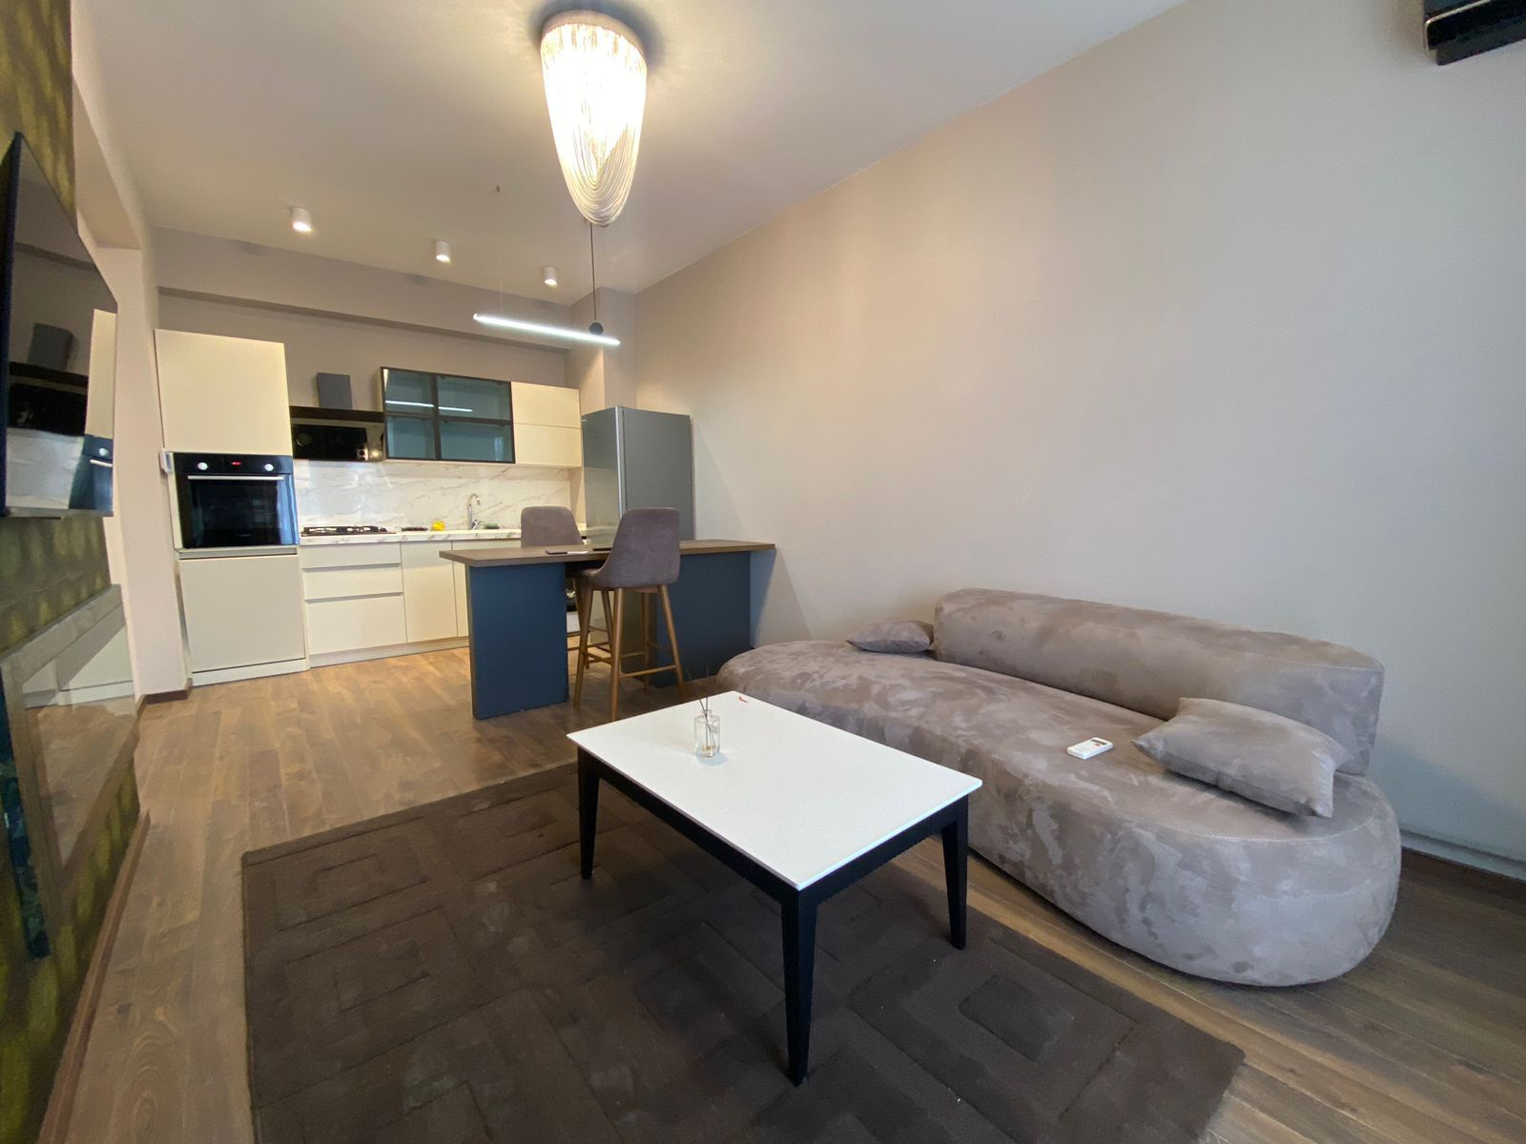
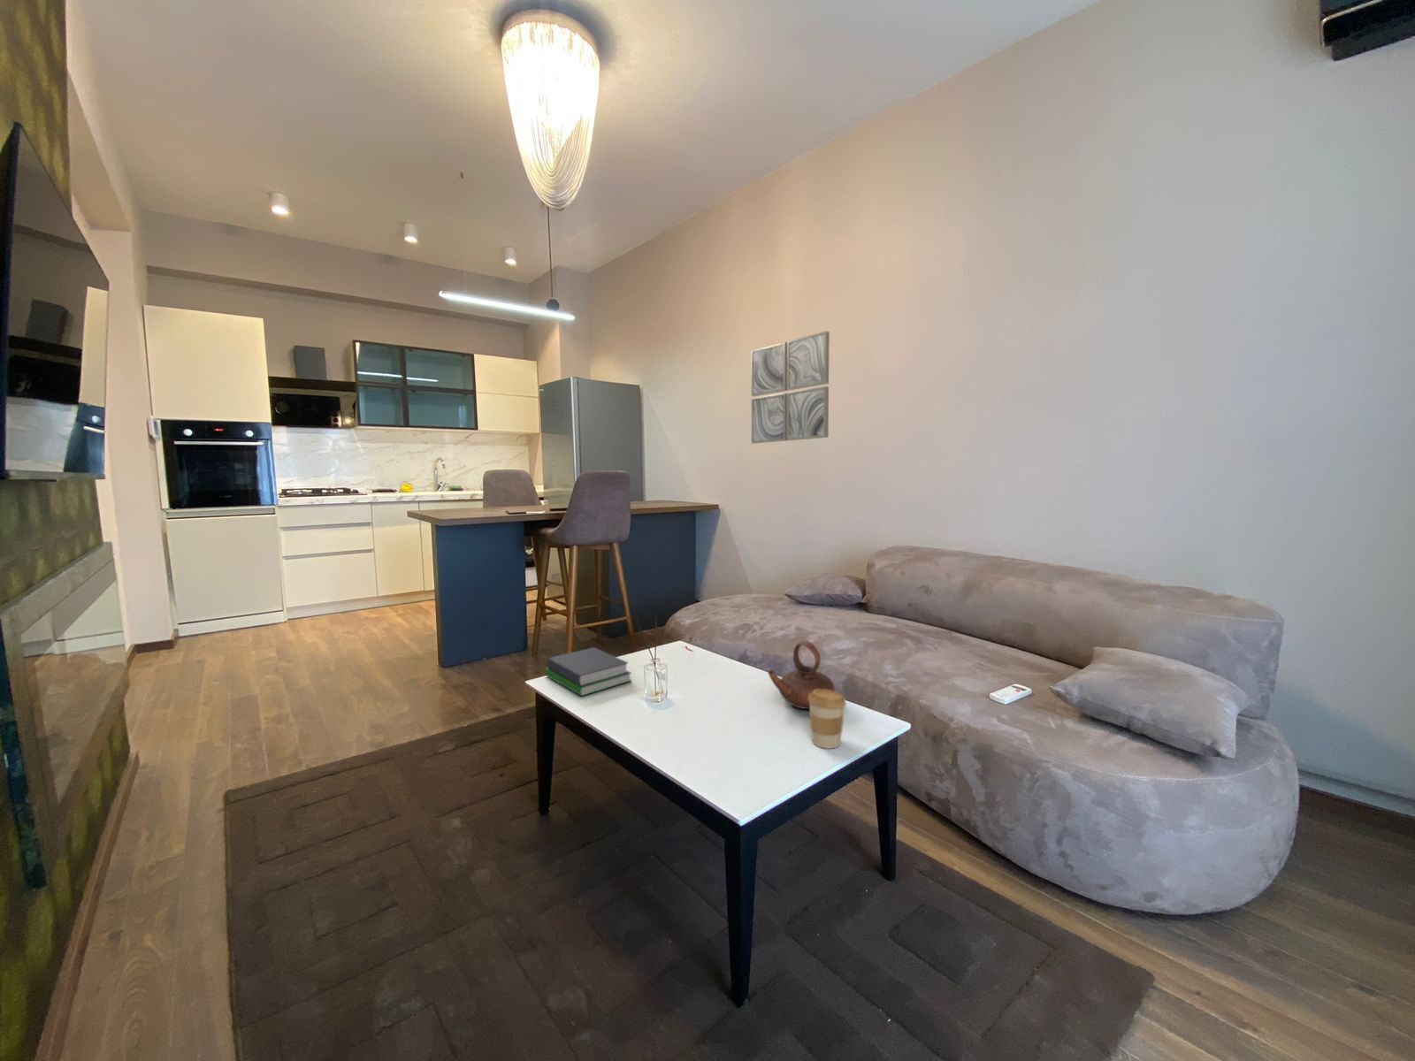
+ book [544,646,633,697]
+ wall art [750,331,830,444]
+ teapot [768,640,836,710]
+ coffee cup [808,690,847,749]
